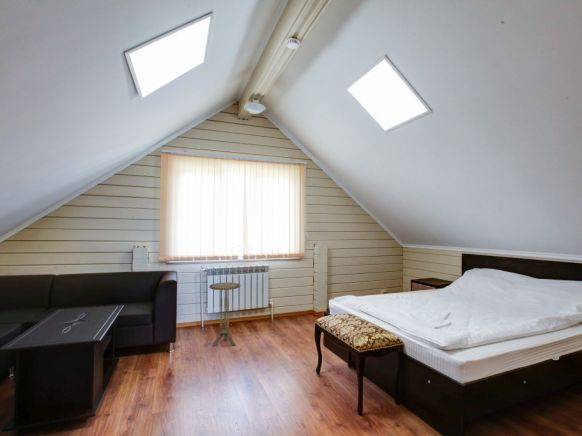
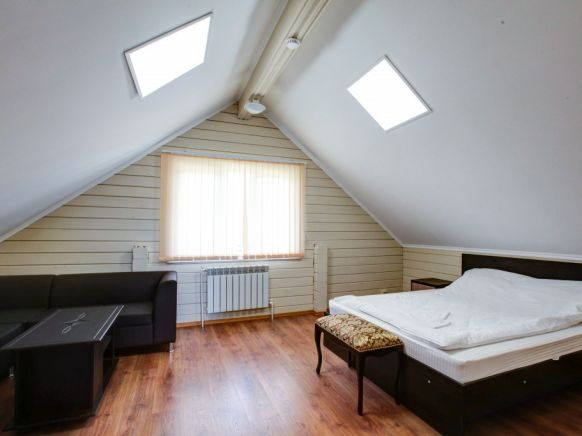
- side table [208,282,241,347]
